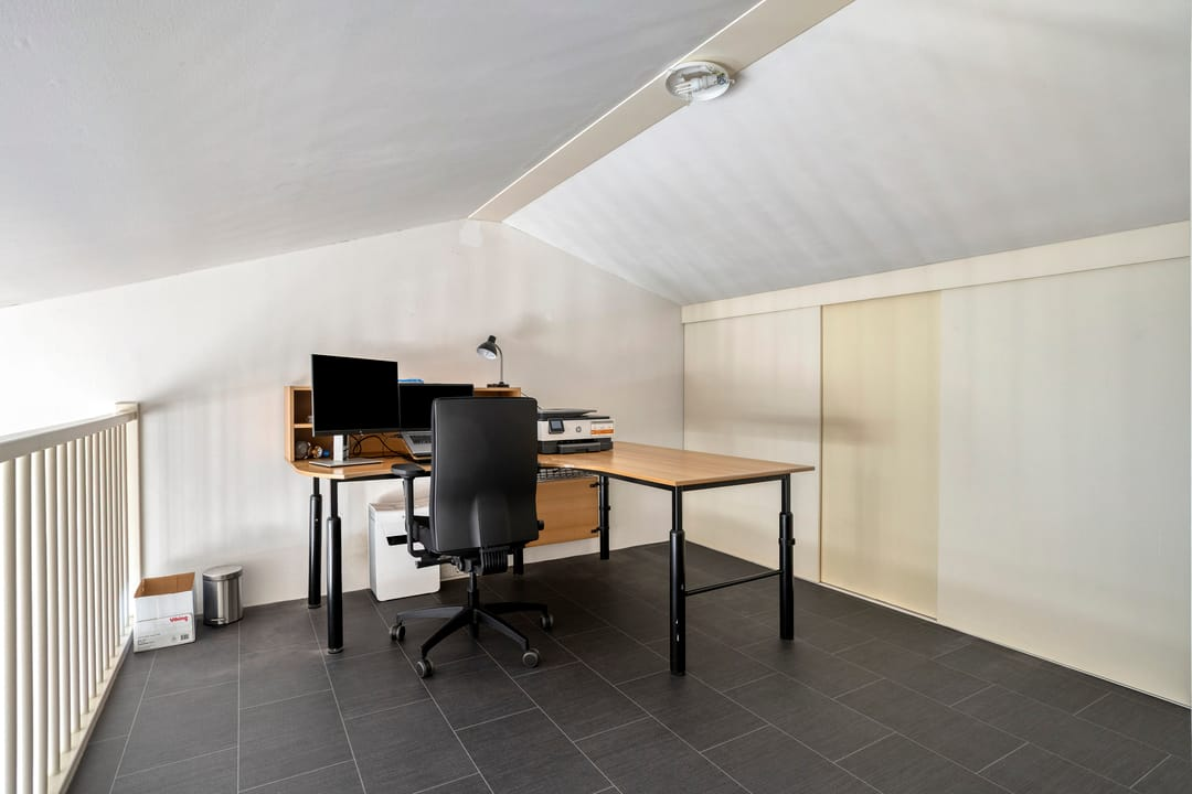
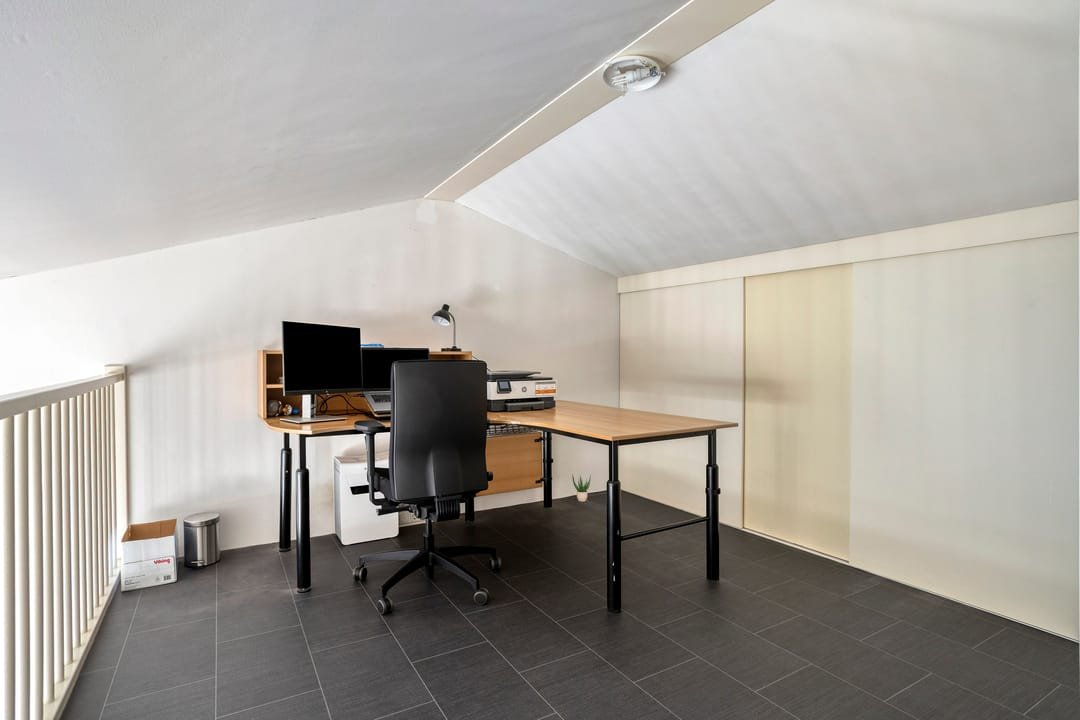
+ potted plant [571,473,592,502]
